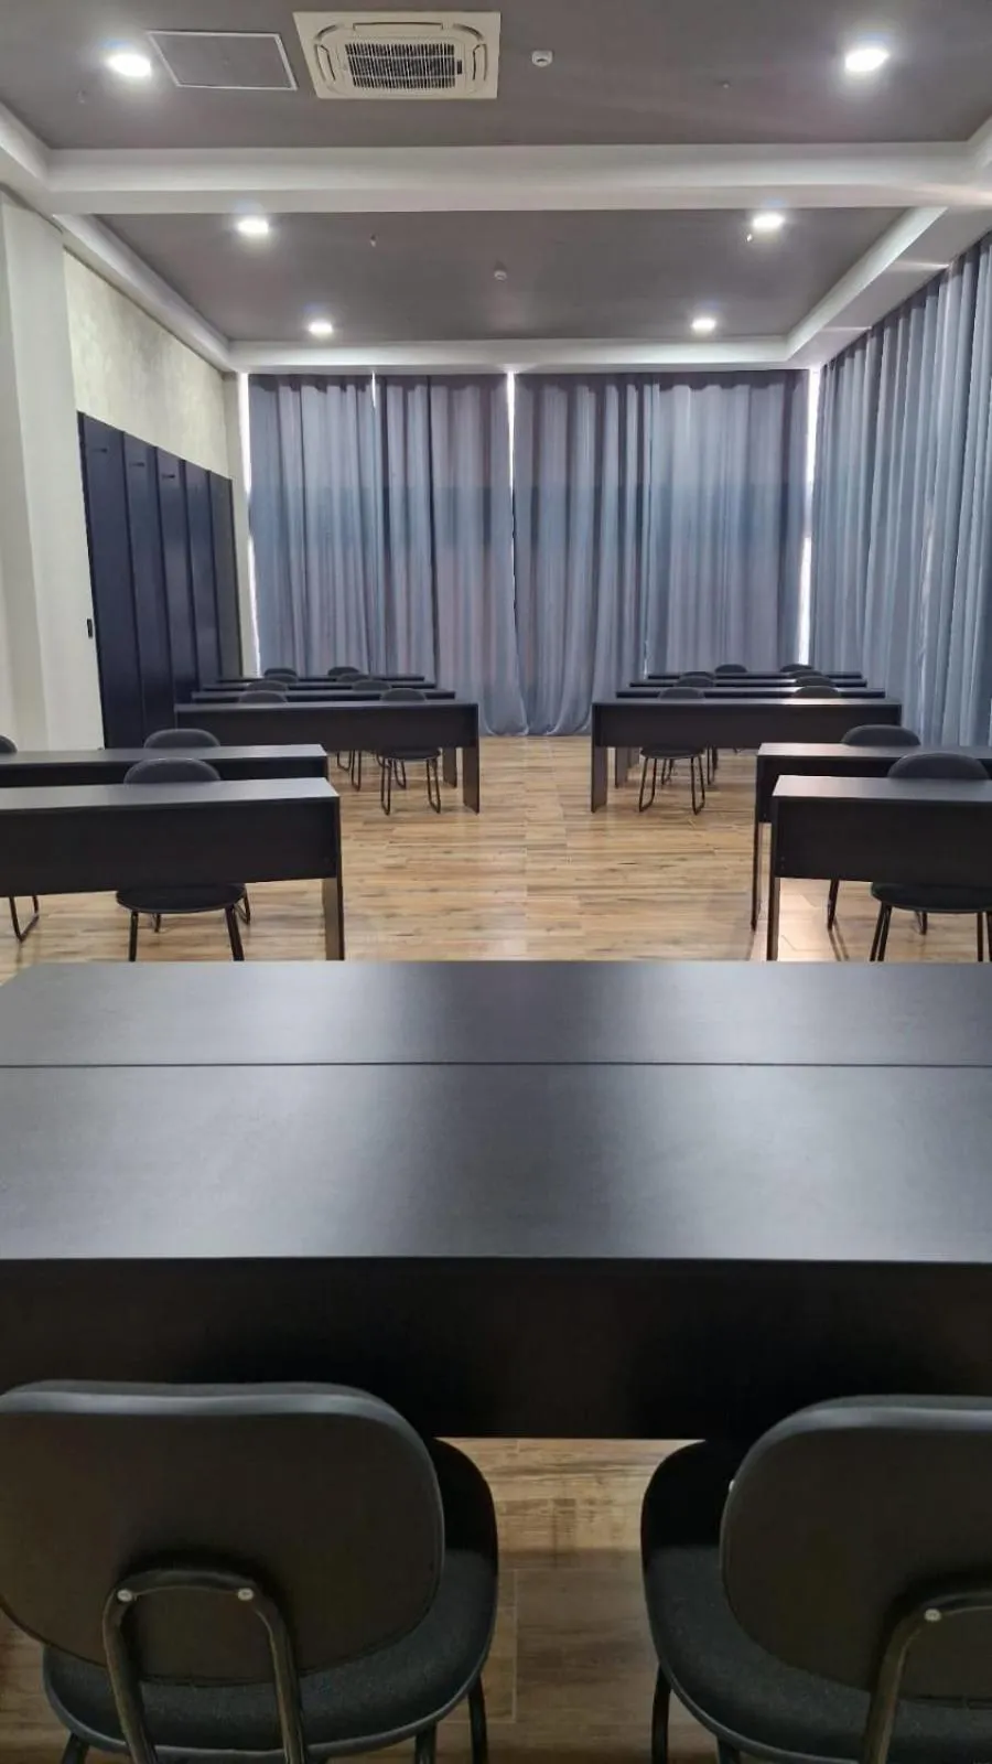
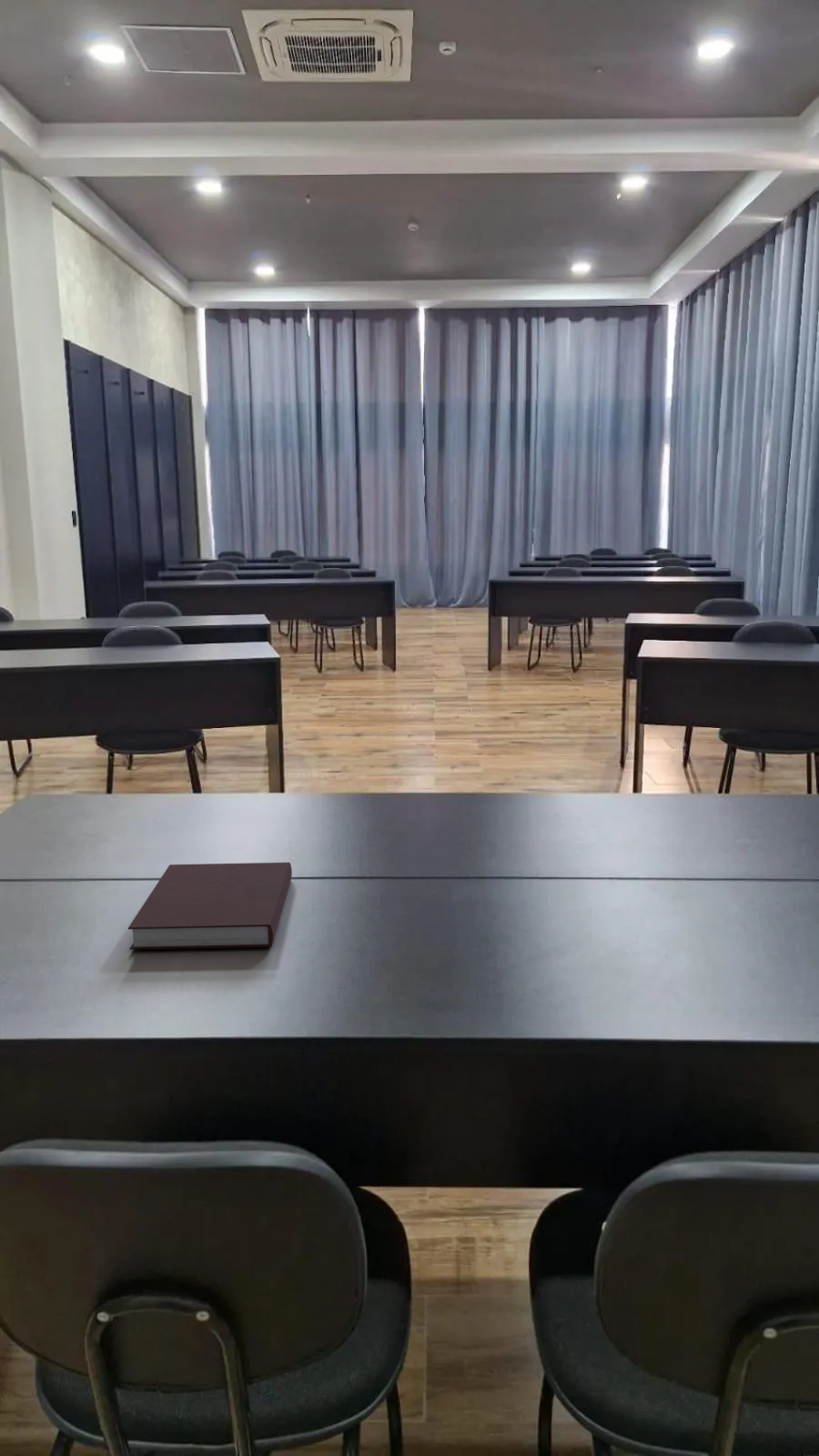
+ notebook [127,862,293,951]
